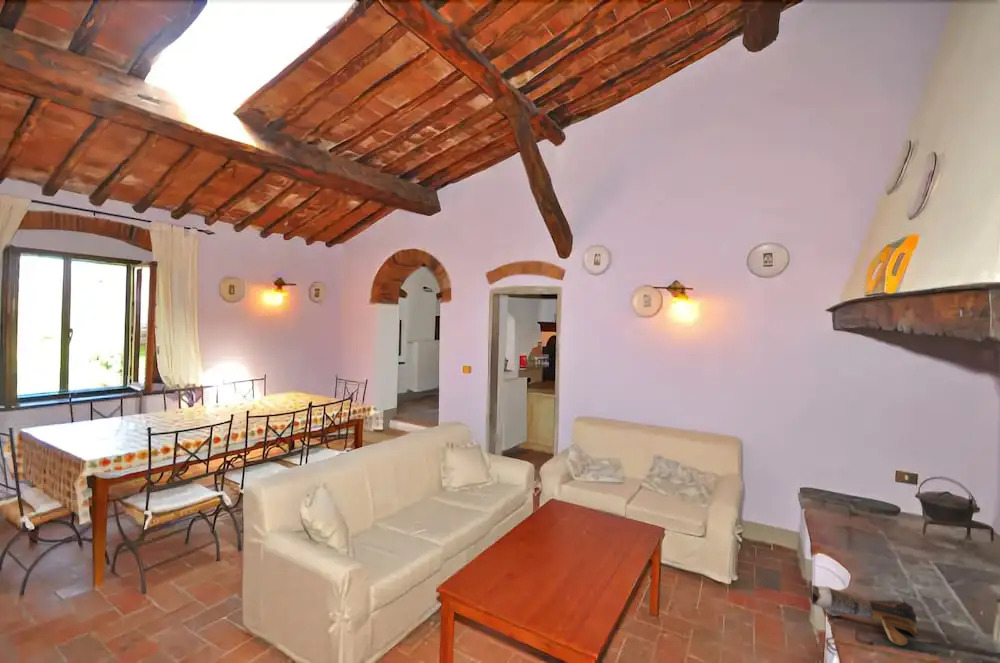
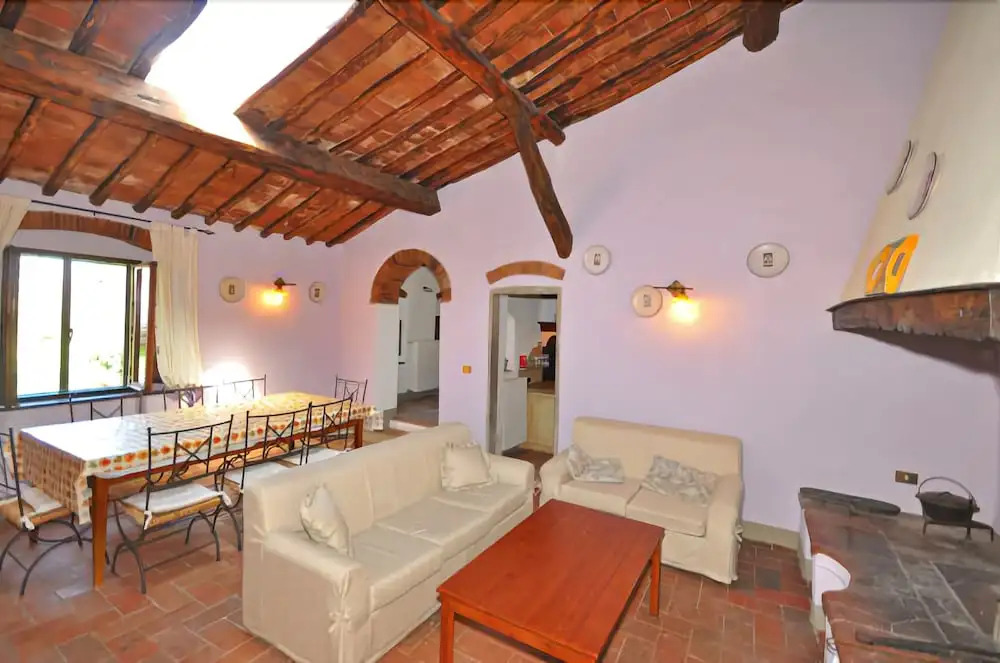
- decorative log [811,584,919,646]
